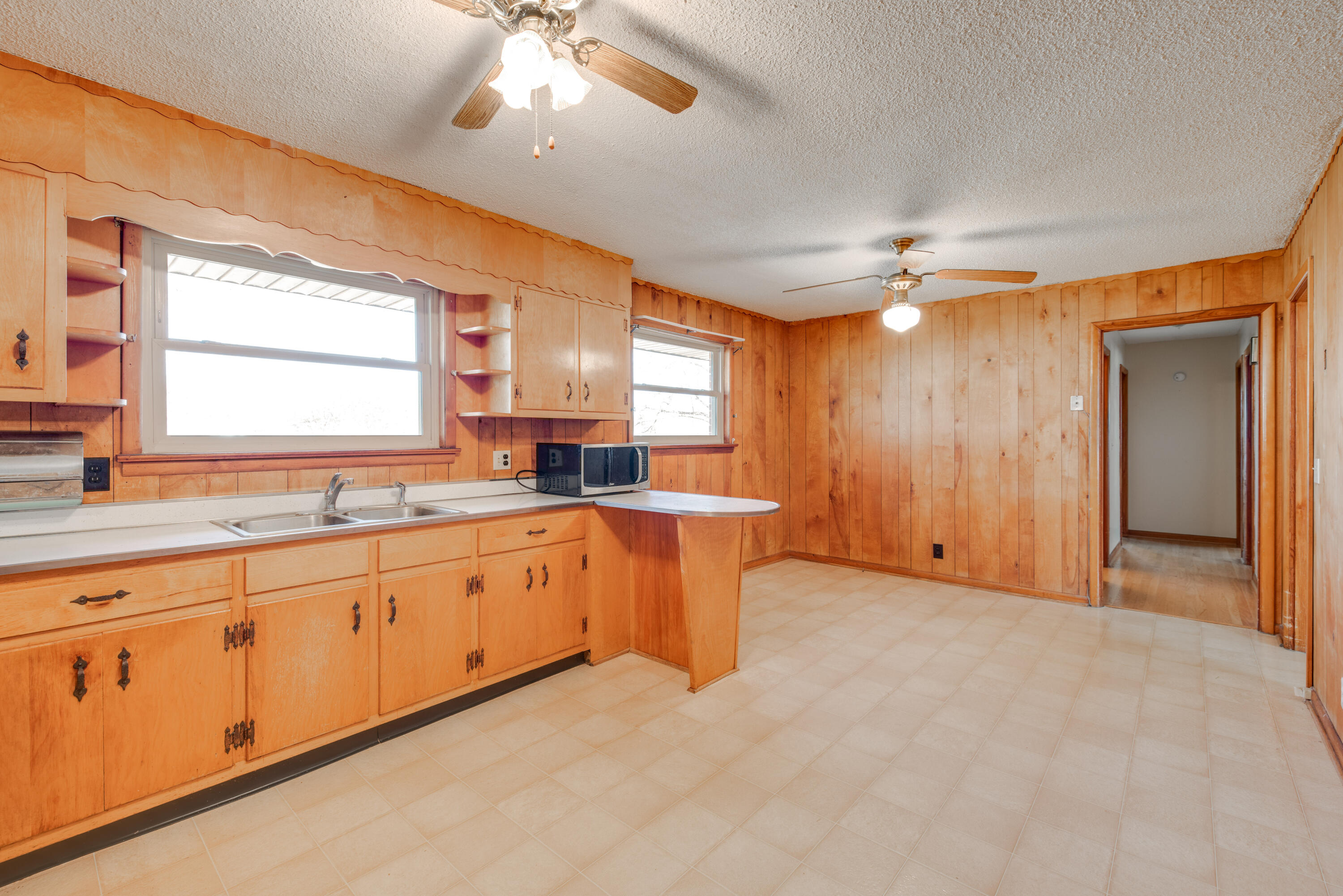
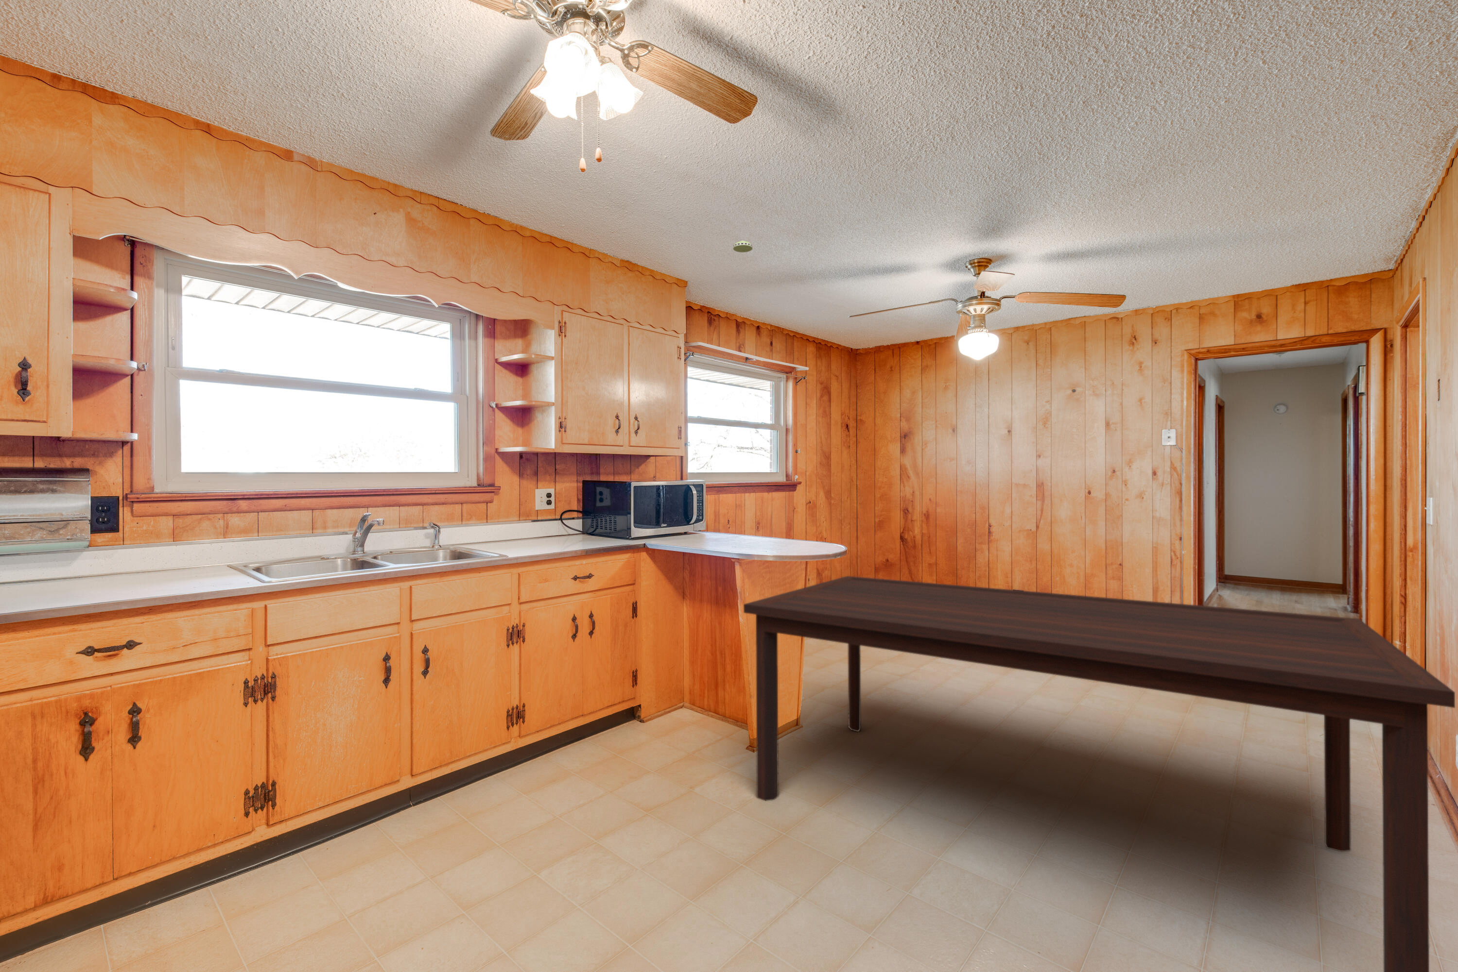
+ smoke detector [733,241,752,253]
+ dining table [743,575,1456,972]
